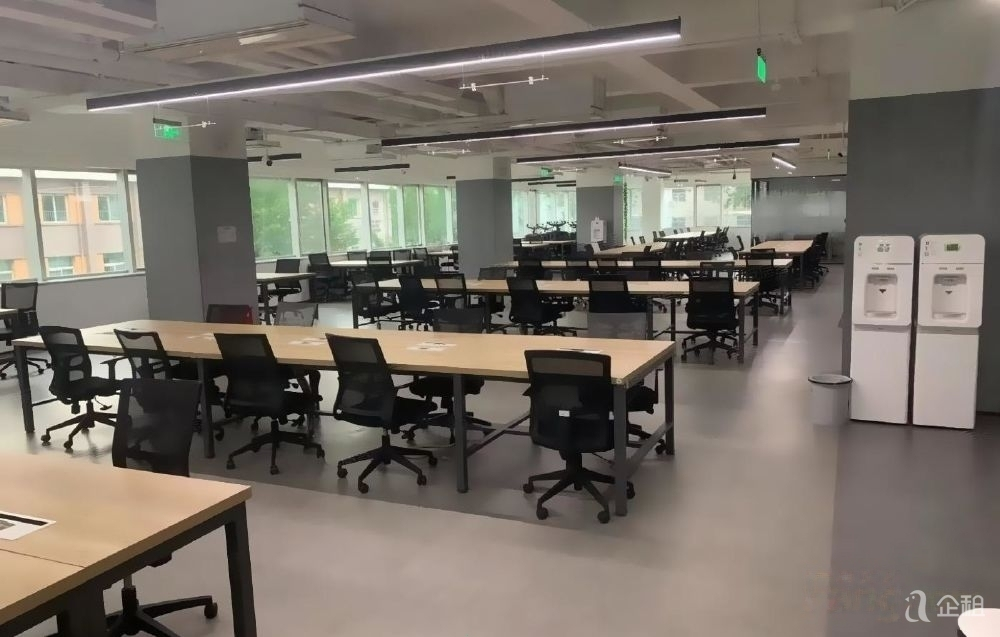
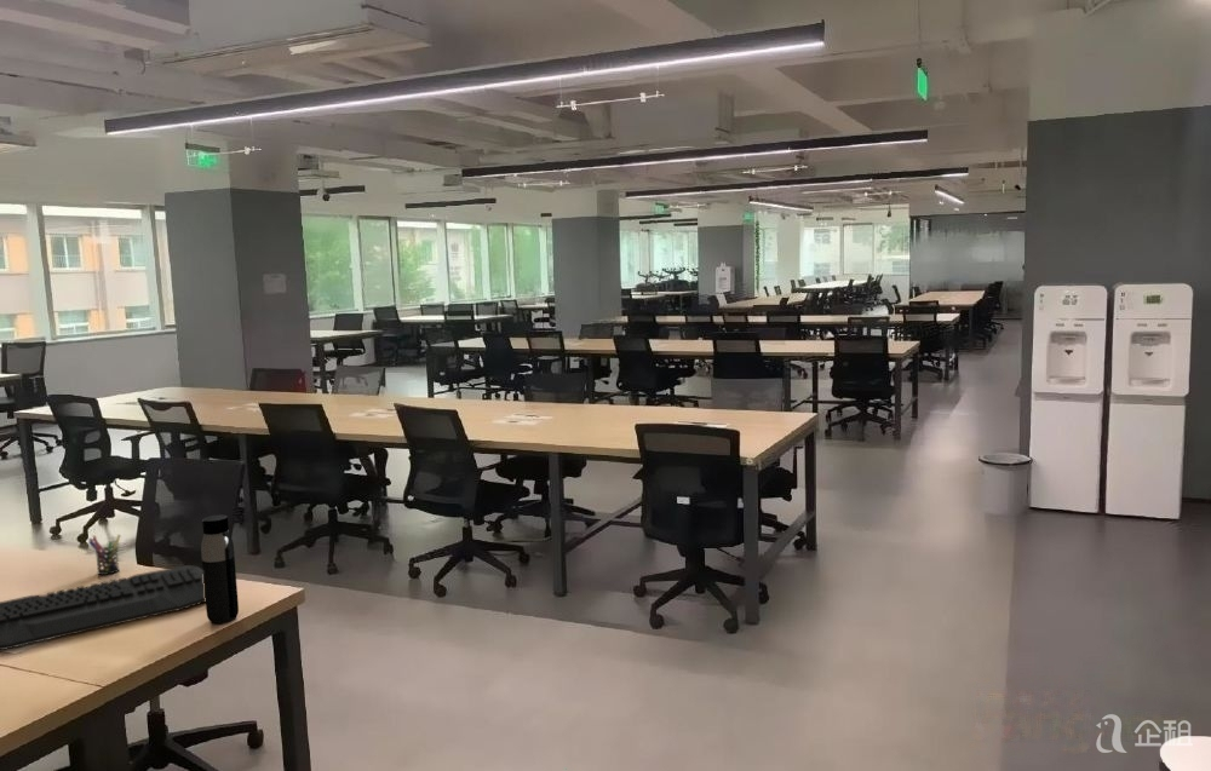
+ keyboard [0,564,206,651]
+ water bottle [200,513,240,625]
+ pen holder [87,534,122,576]
